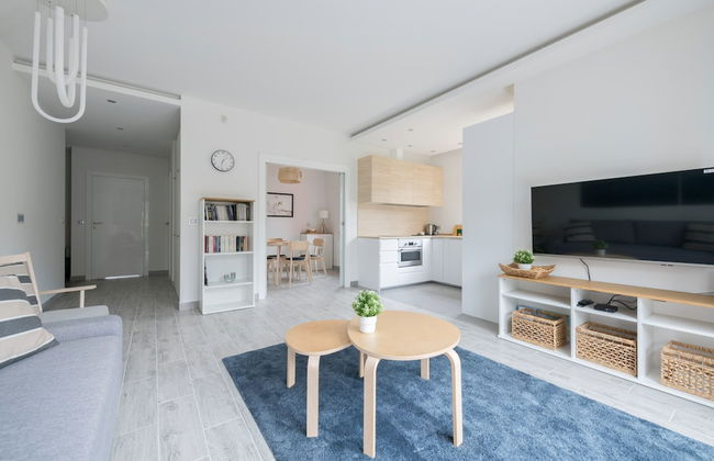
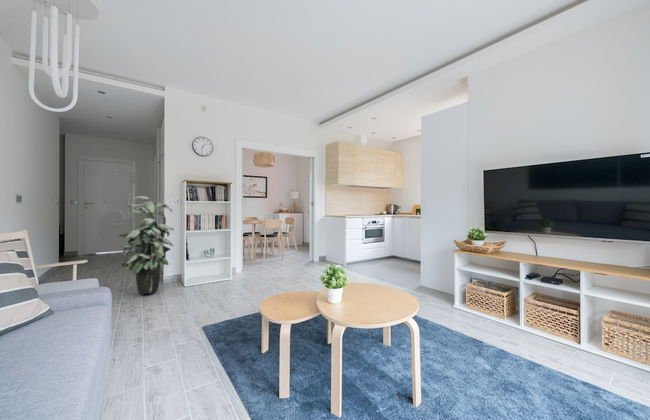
+ indoor plant [116,195,175,295]
